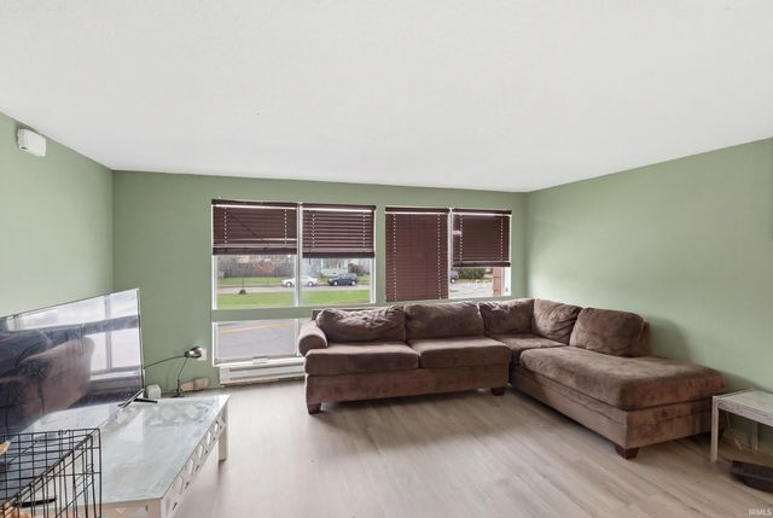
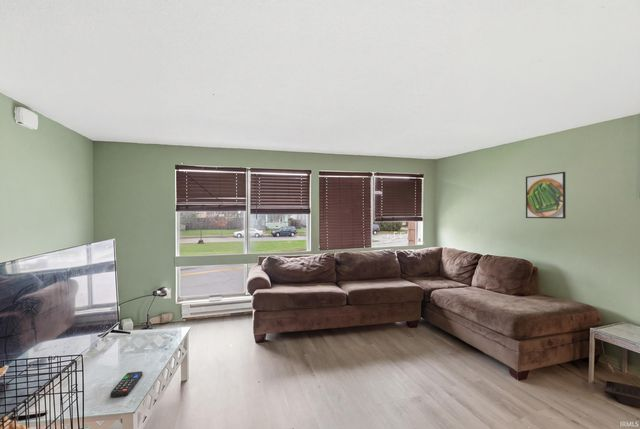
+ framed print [525,171,567,220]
+ remote control [109,370,143,398]
